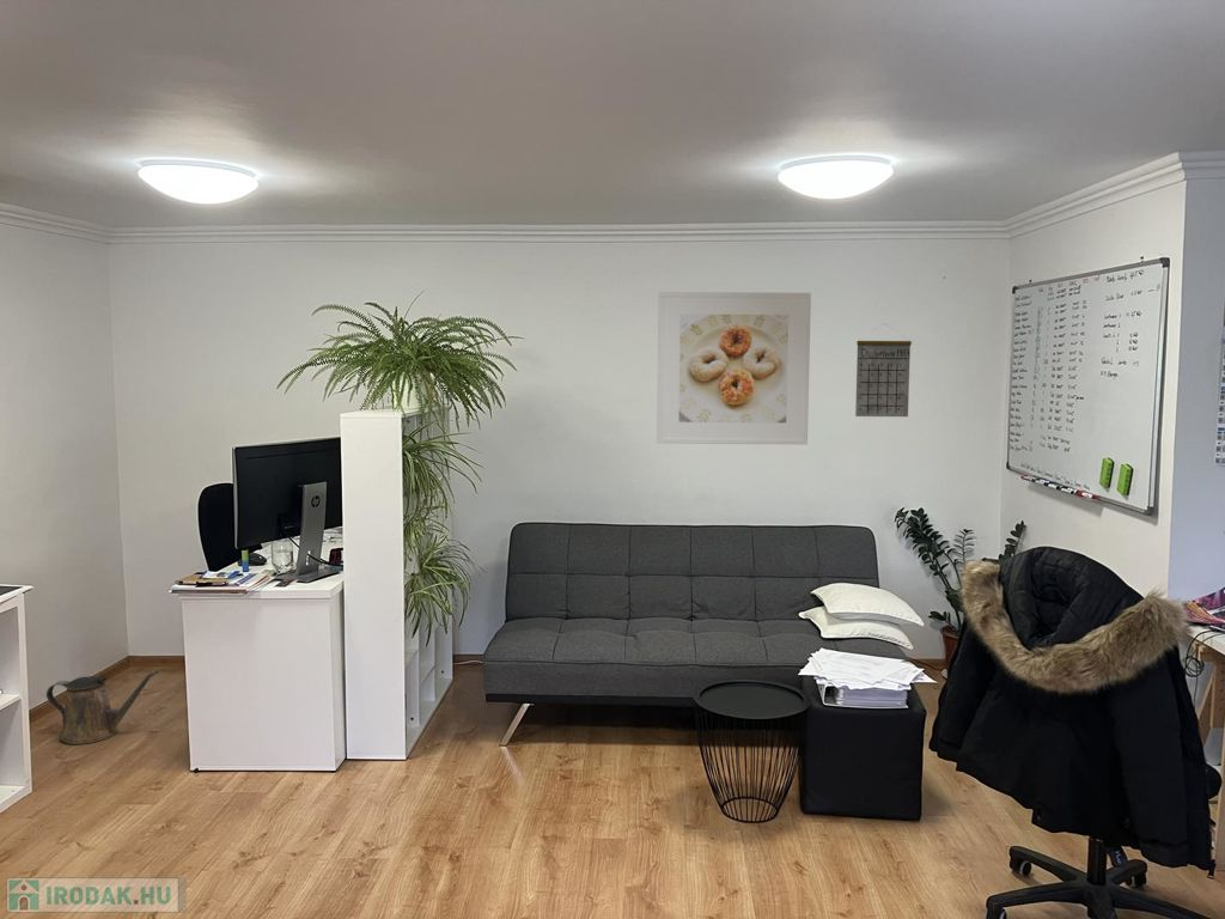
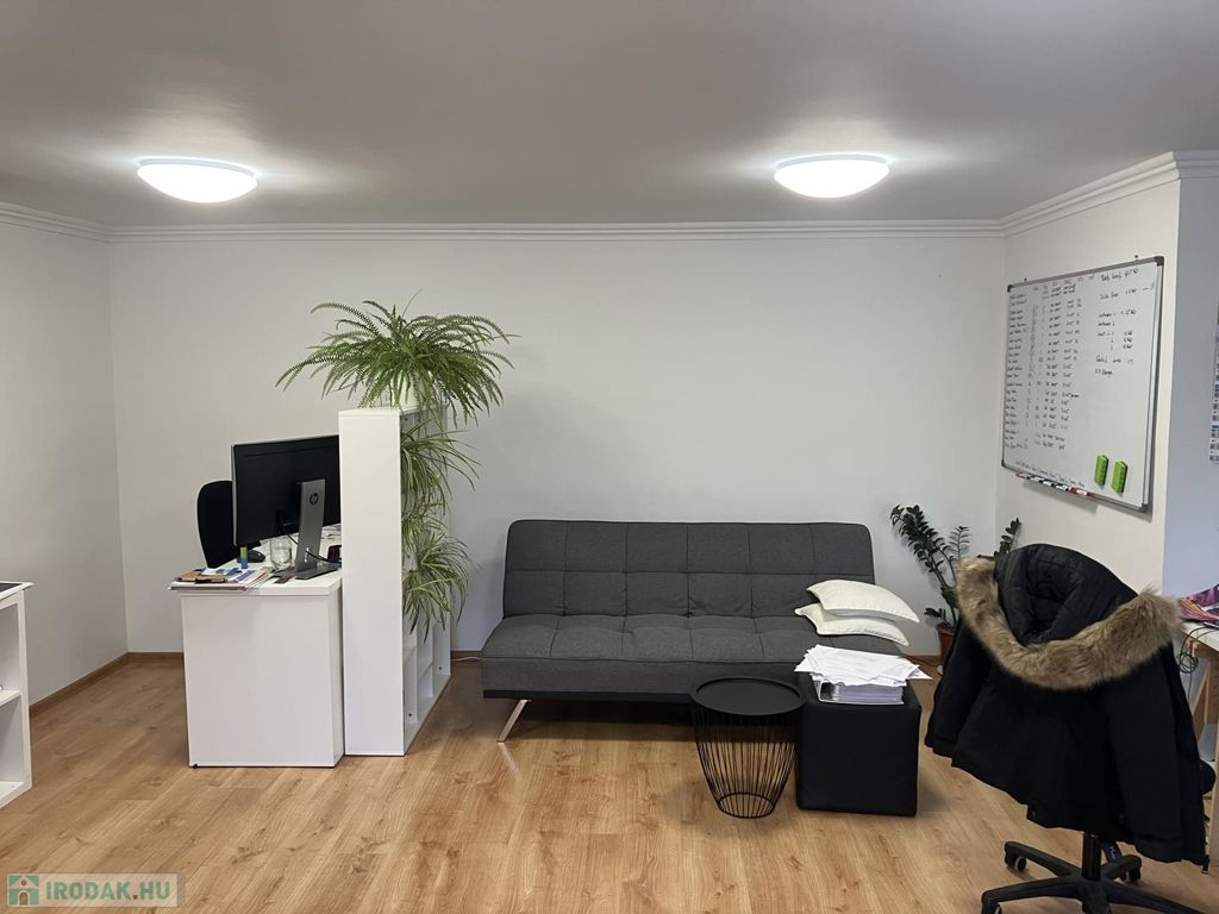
- watering can [45,669,159,745]
- calendar [854,322,913,418]
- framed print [656,291,812,445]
